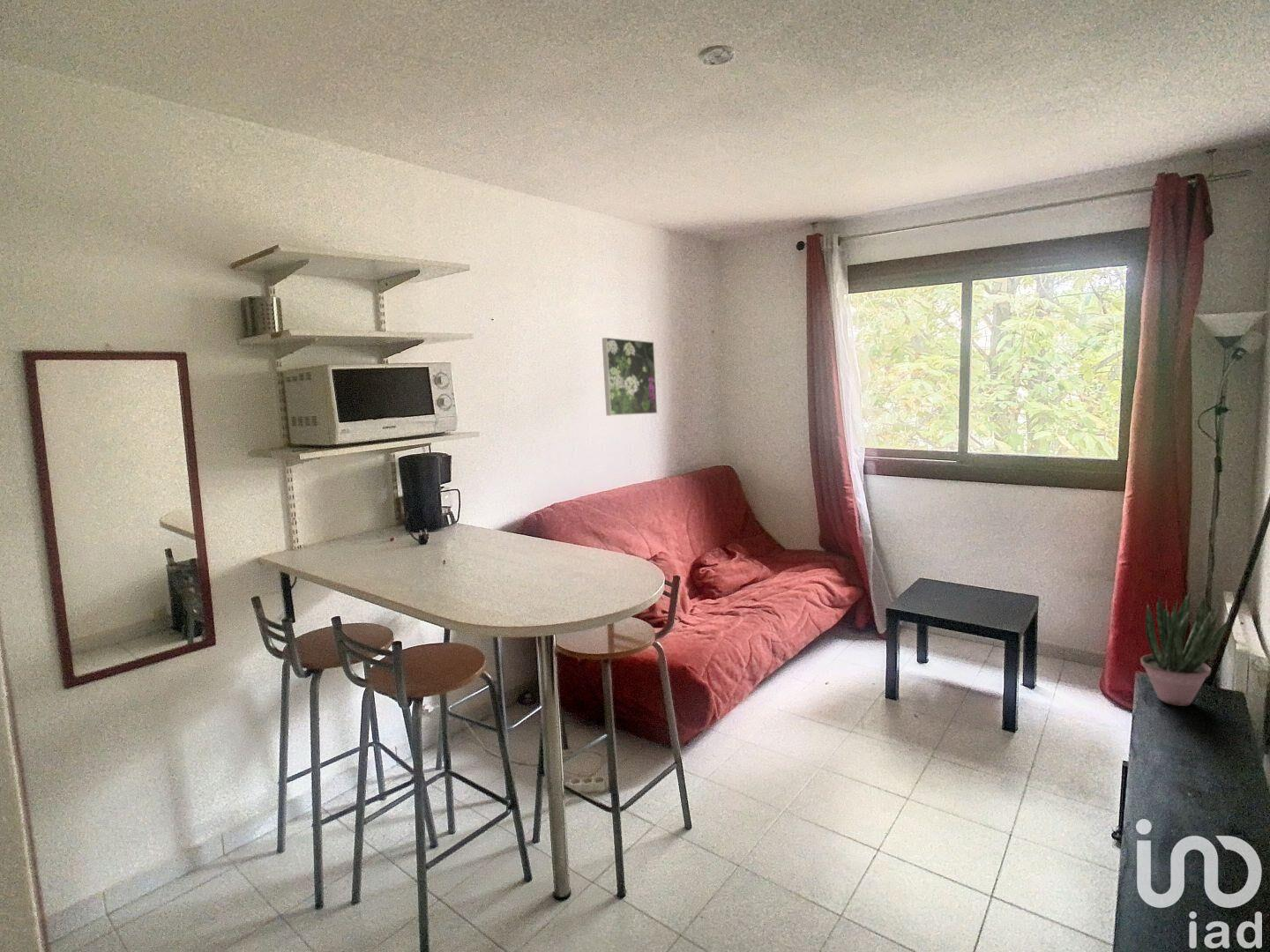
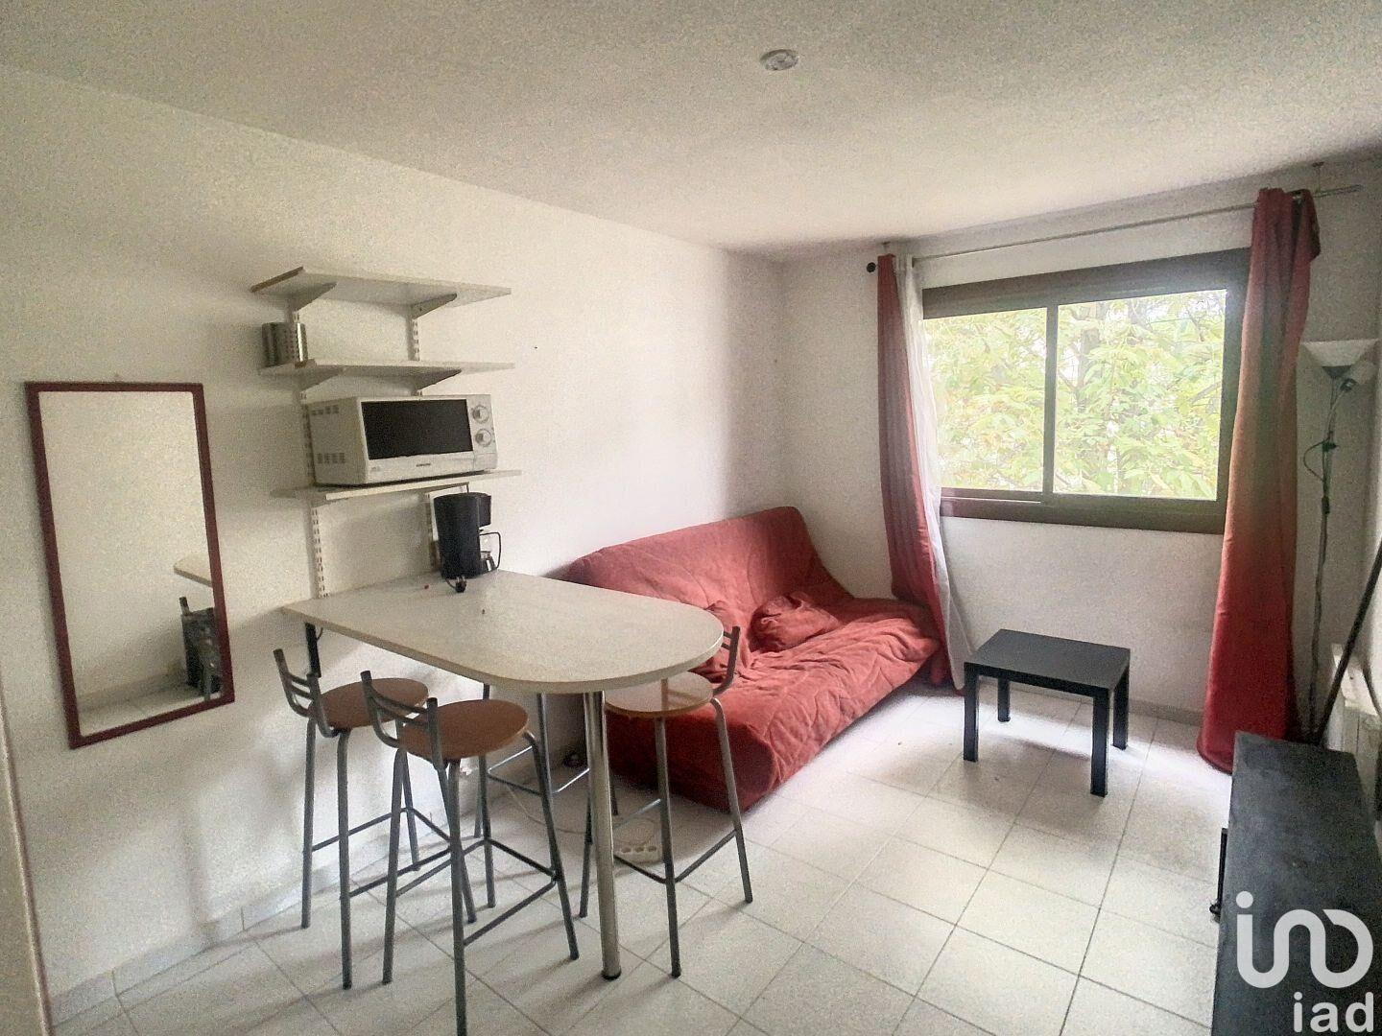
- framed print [601,337,658,417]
- potted plant [1139,591,1230,707]
